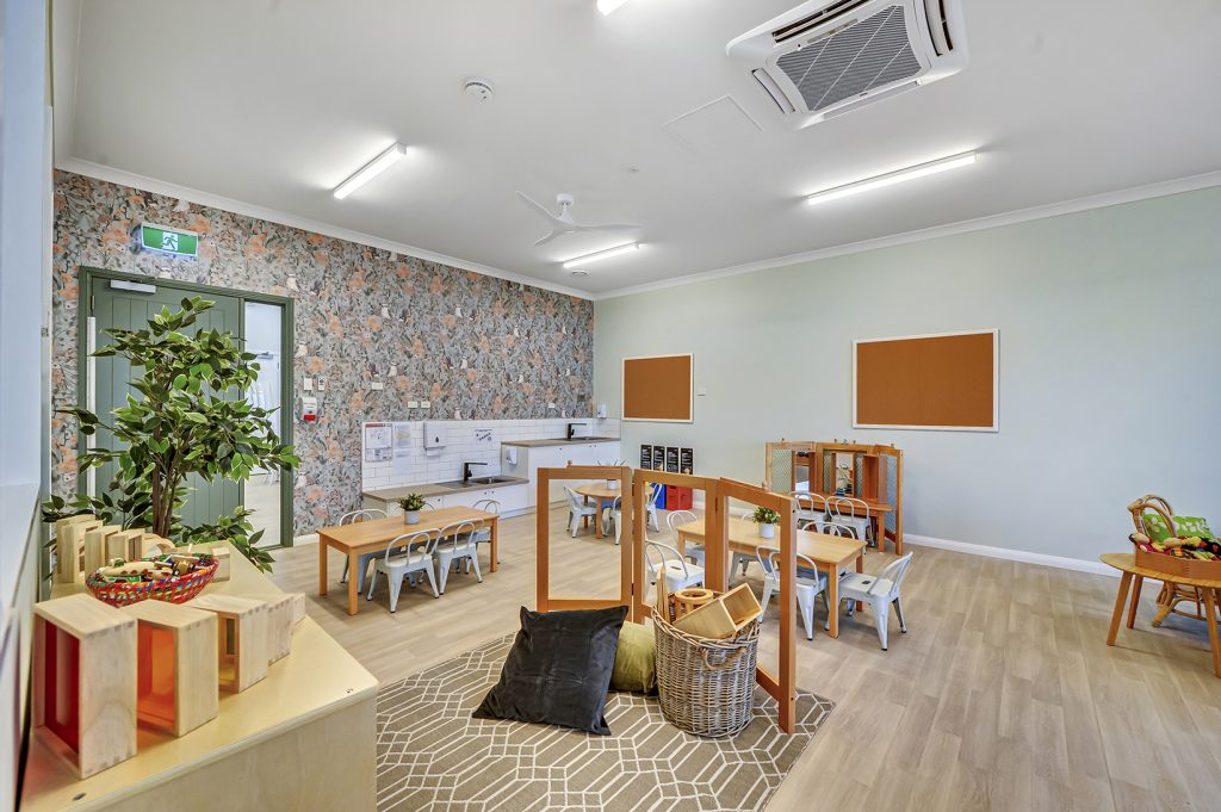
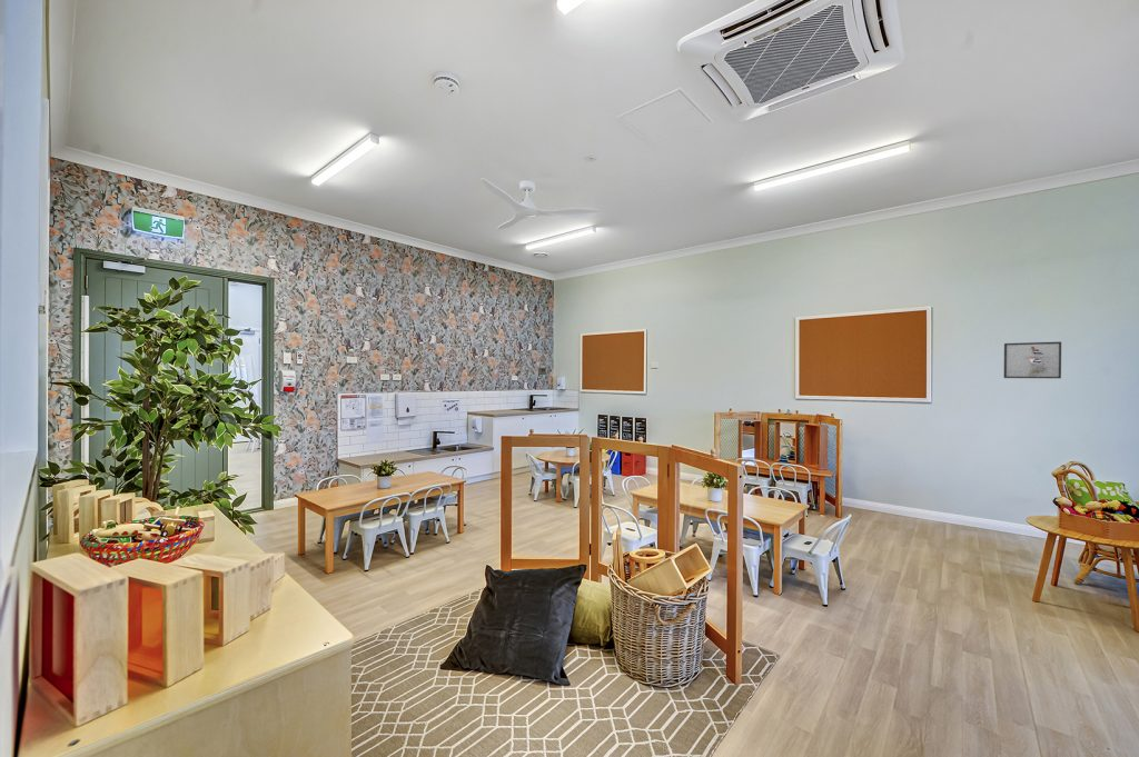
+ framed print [1003,340,1062,379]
